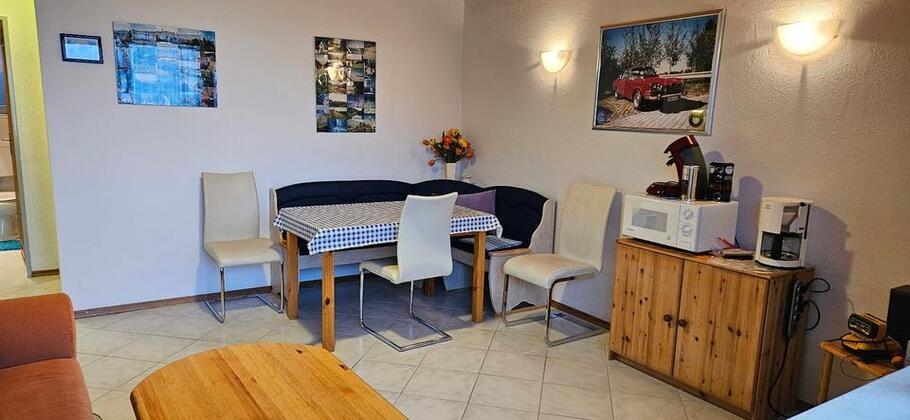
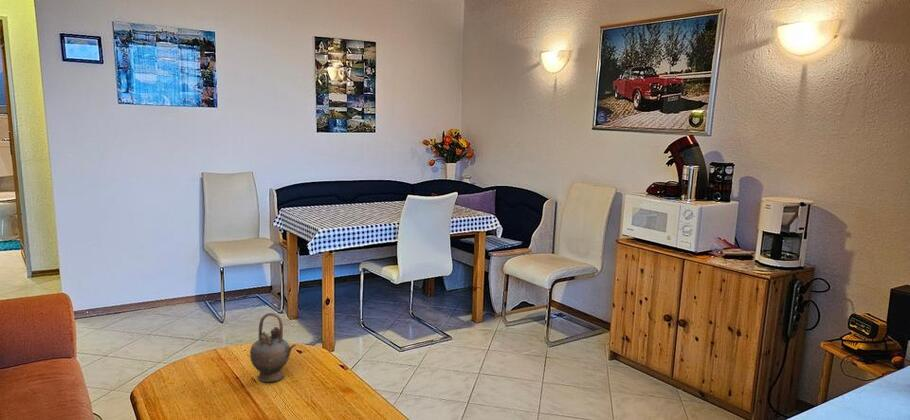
+ teapot [249,312,297,383]
